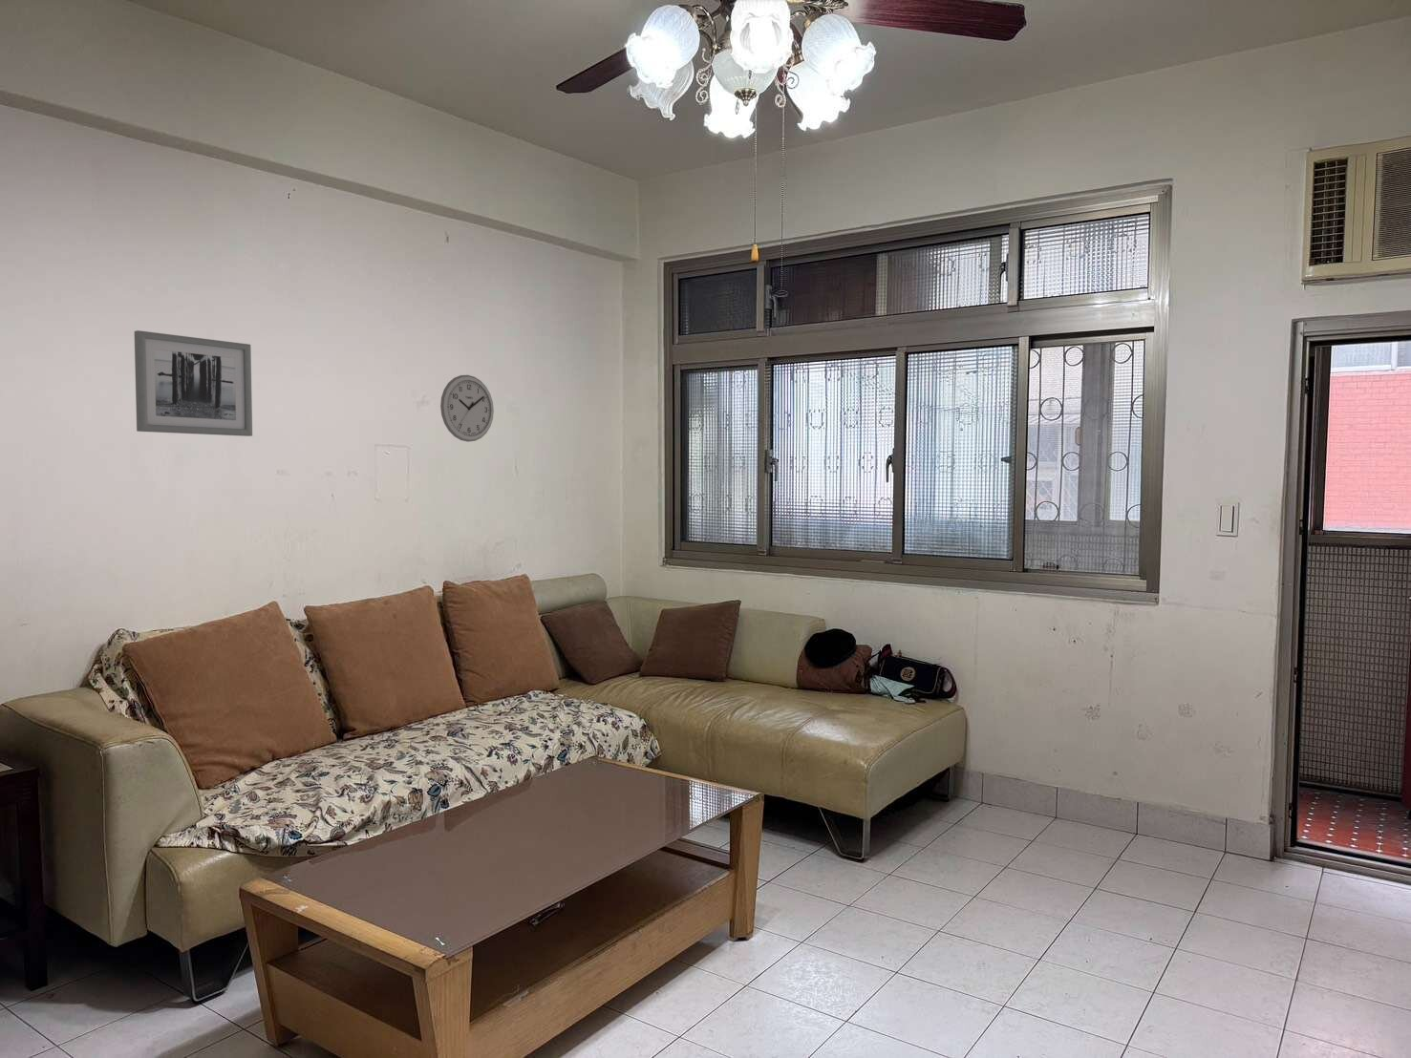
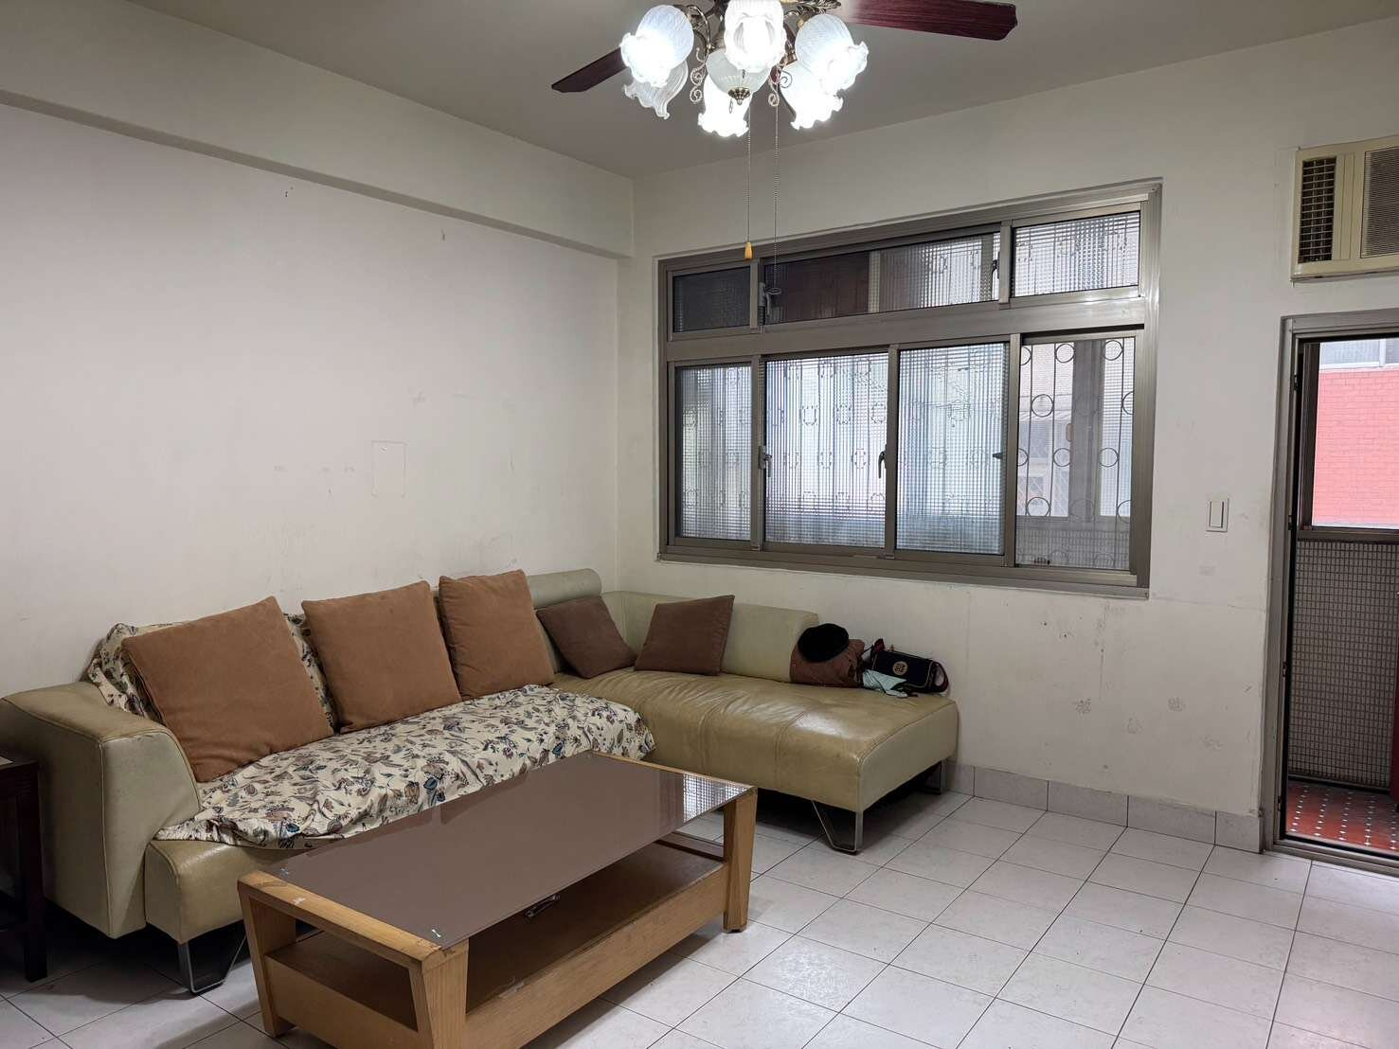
- wall art [133,329,254,438]
- wall clock [439,375,495,443]
